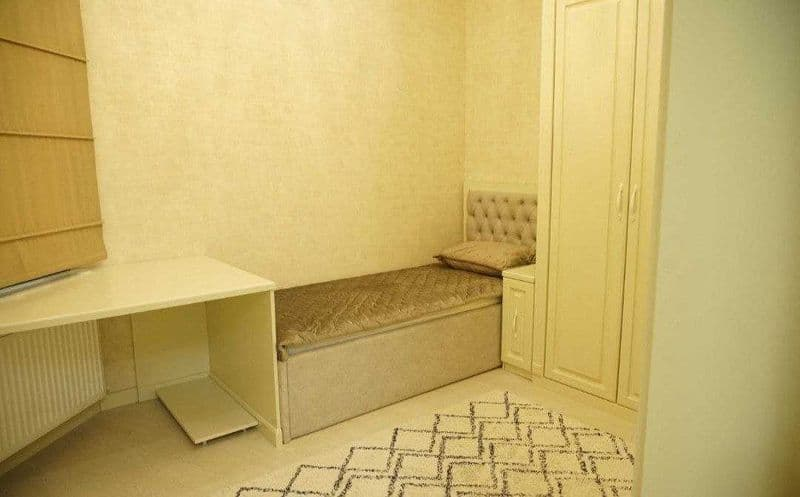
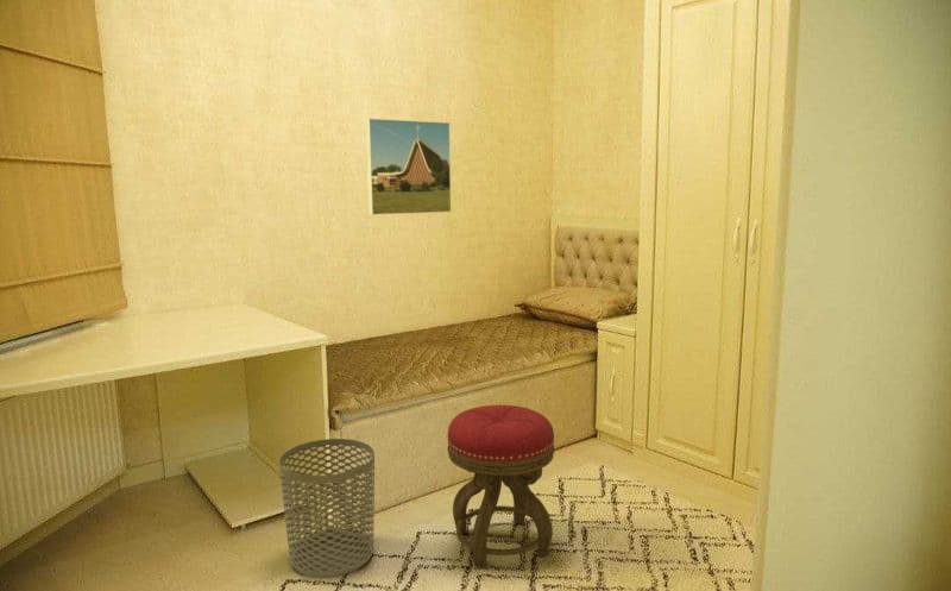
+ stool [447,404,555,568]
+ waste bin [278,438,376,579]
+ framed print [365,117,453,216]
